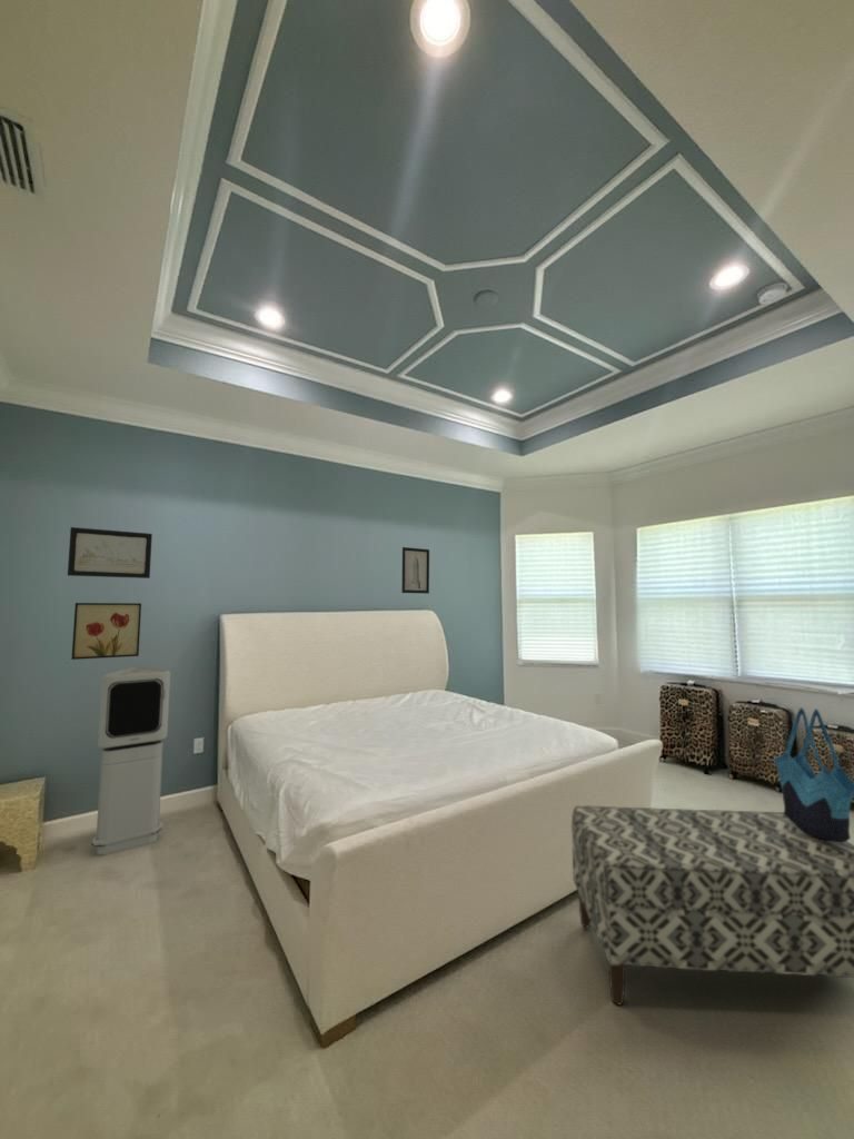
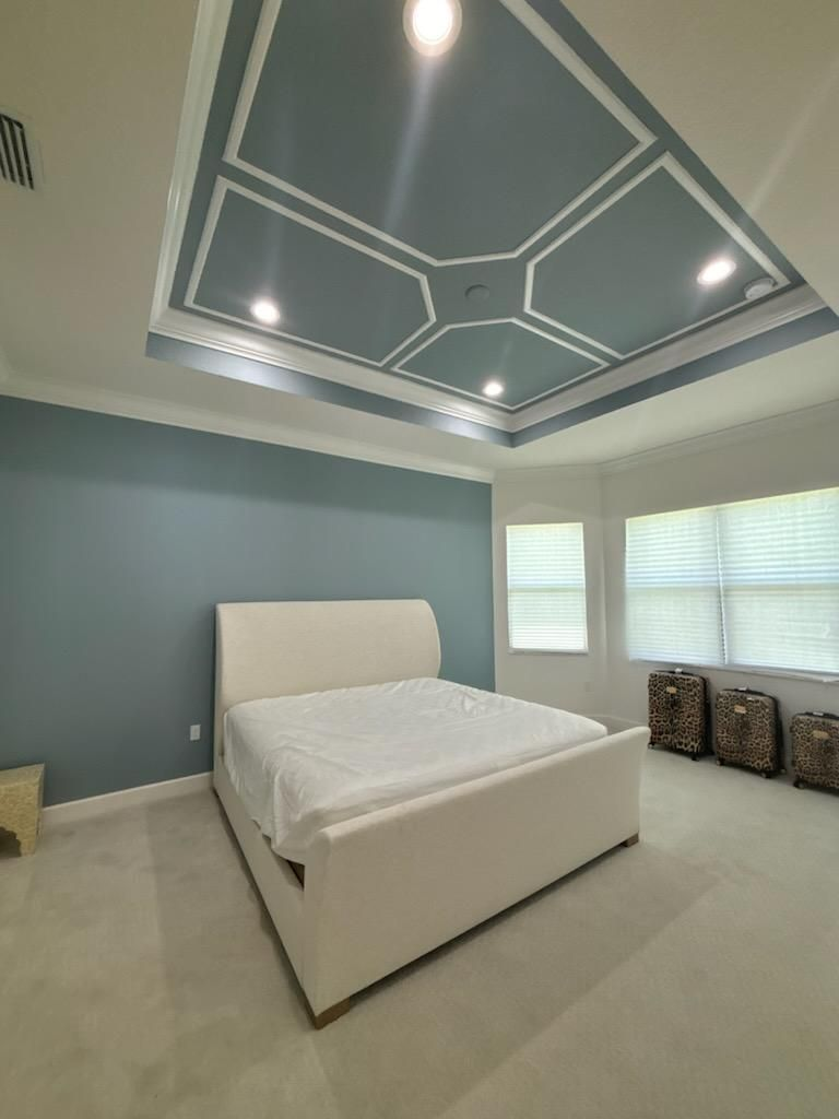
- wall art [70,602,142,661]
- wall art [400,546,430,595]
- bench [570,805,854,1006]
- wall art [67,526,153,580]
- air purifier [91,665,171,856]
- tote bag [772,706,854,842]
